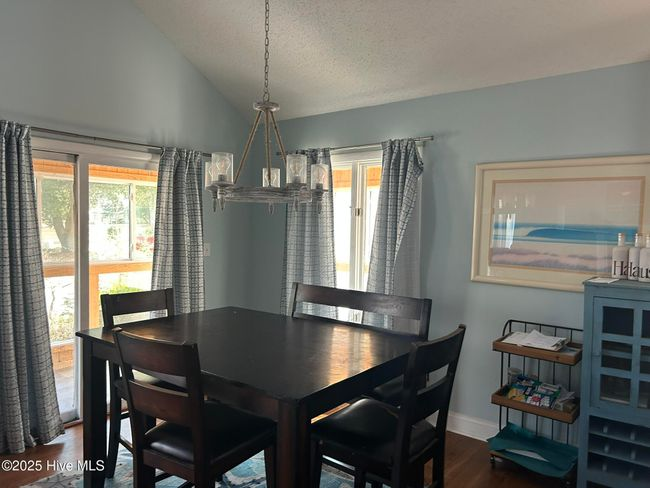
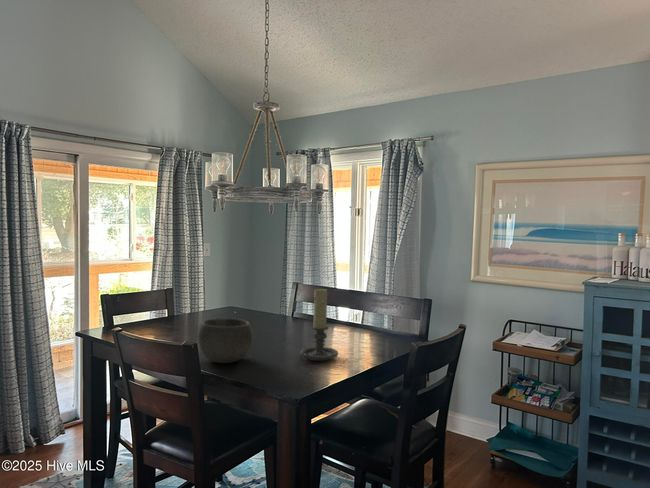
+ bowl [197,317,254,364]
+ candle holder [299,287,339,363]
